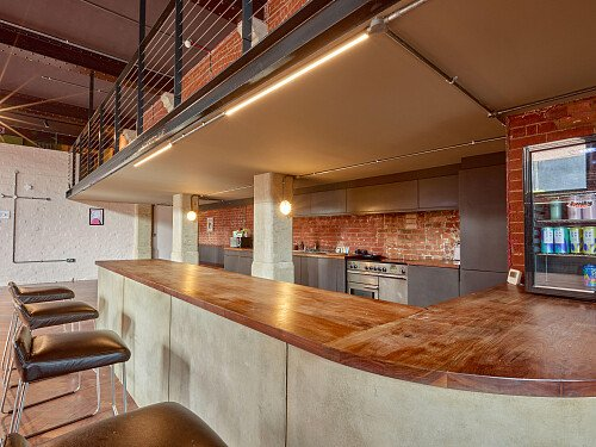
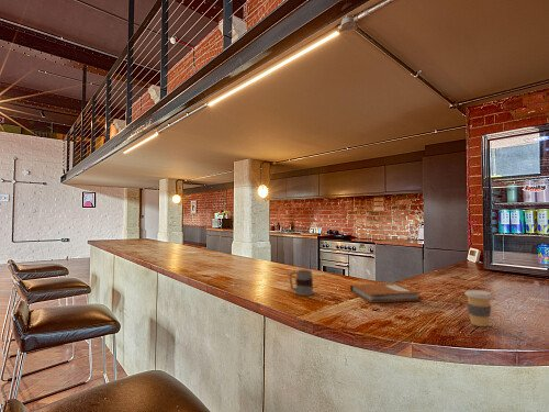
+ notebook [349,282,422,304]
+ mug [288,269,315,297]
+ coffee cup [463,289,494,327]
